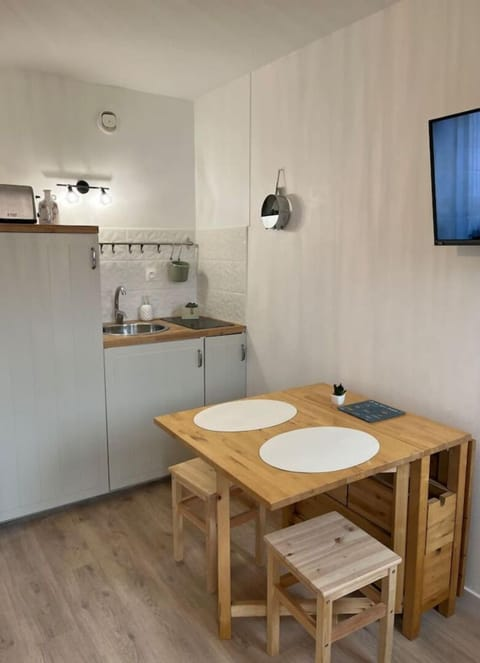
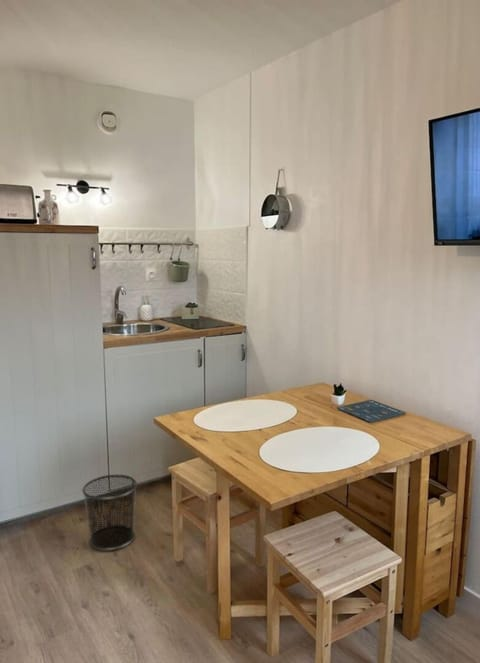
+ waste bin [81,474,138,552]
